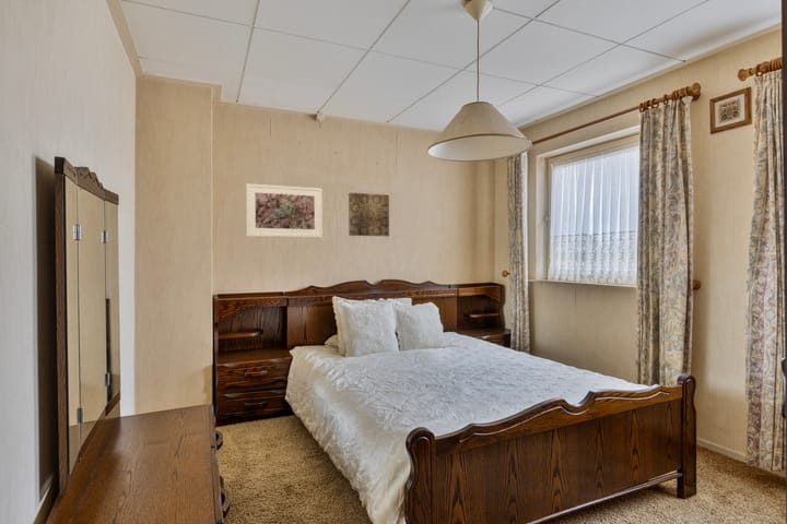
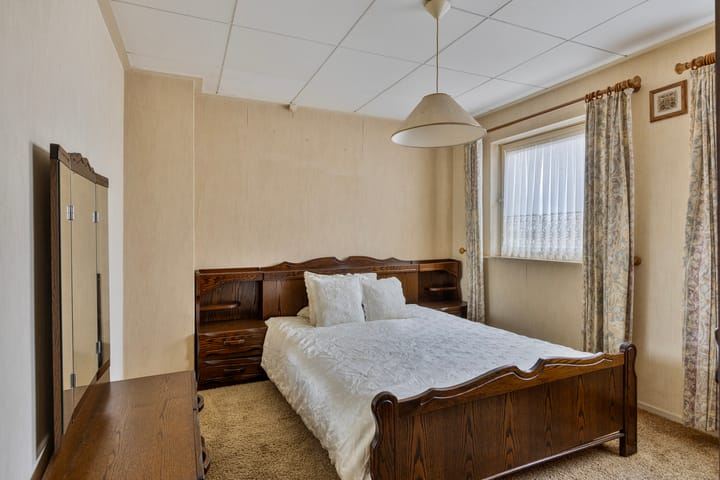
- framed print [245,182,324,239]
- wall art [348,192,390,237]
